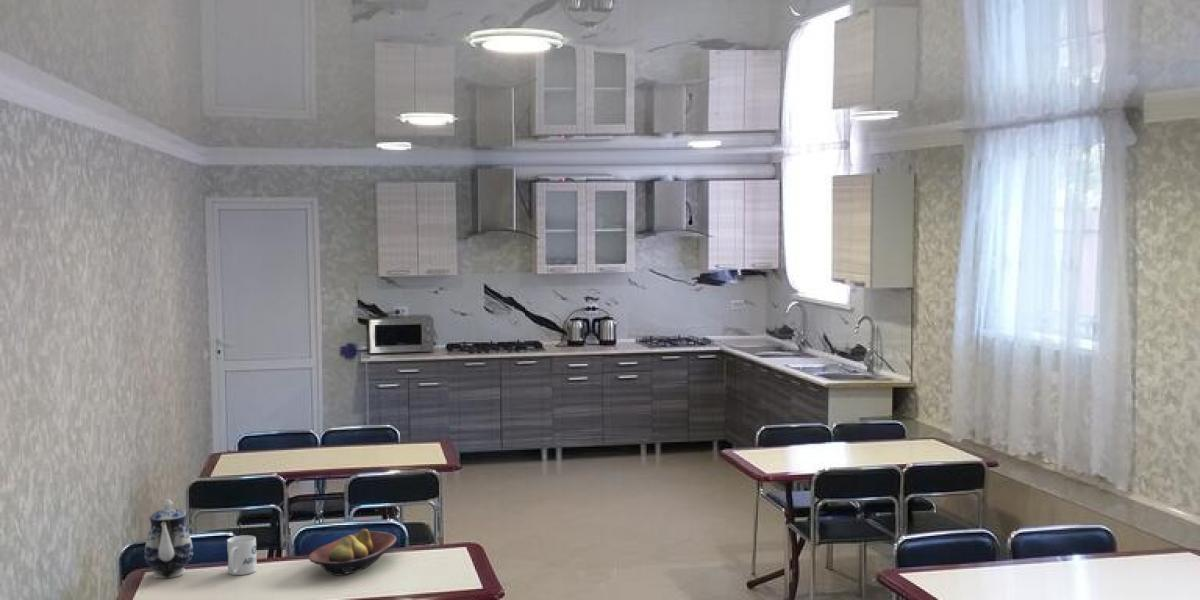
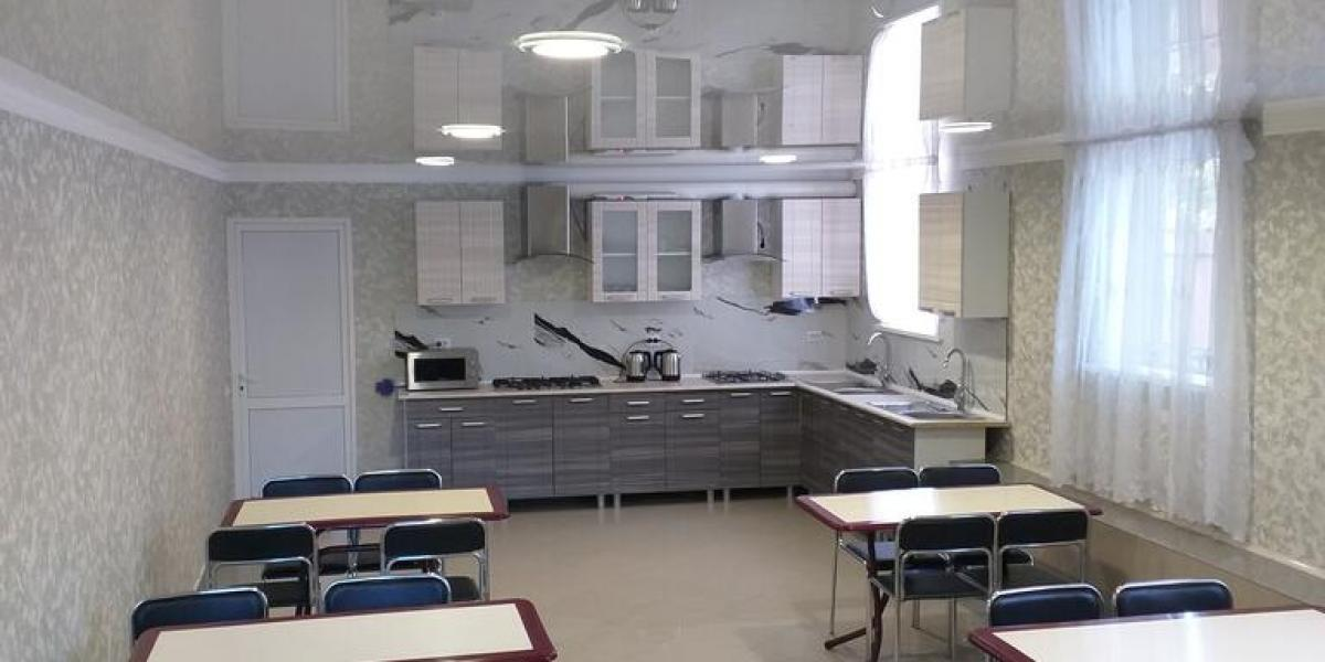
- teapot [143,498,194,579]
- fruit bowl [308,528,398,576]
- mug [226,535,258,576]
